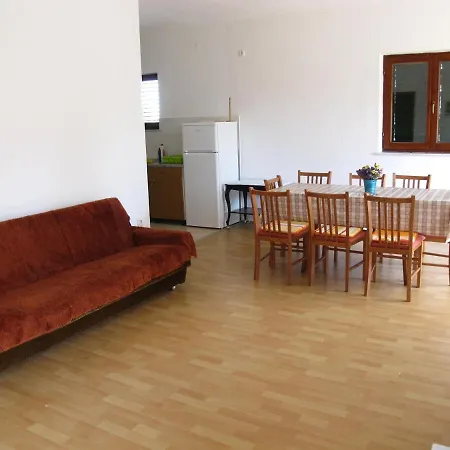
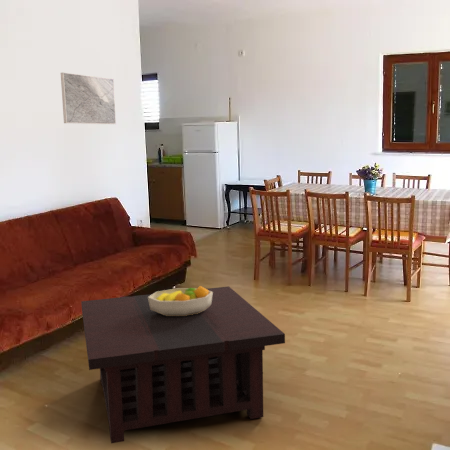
+ fruit bowl [148,285,213,316]
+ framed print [60,71,117,125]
+ coffee table [80,285,286,444]
